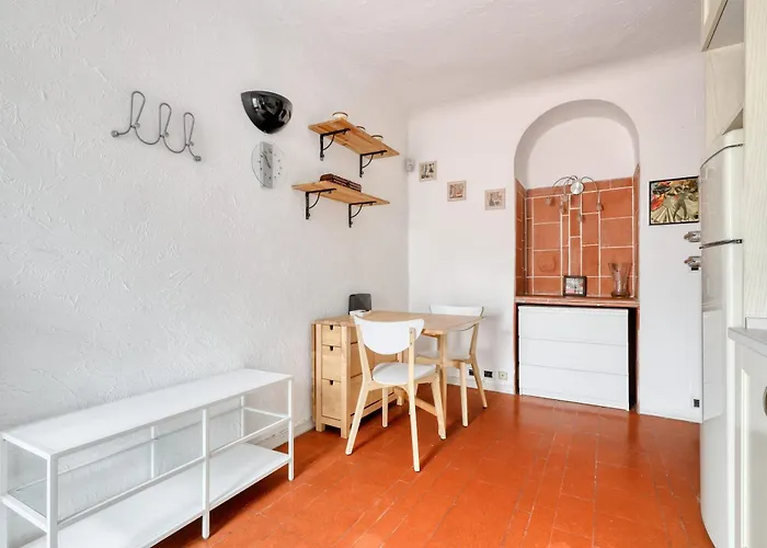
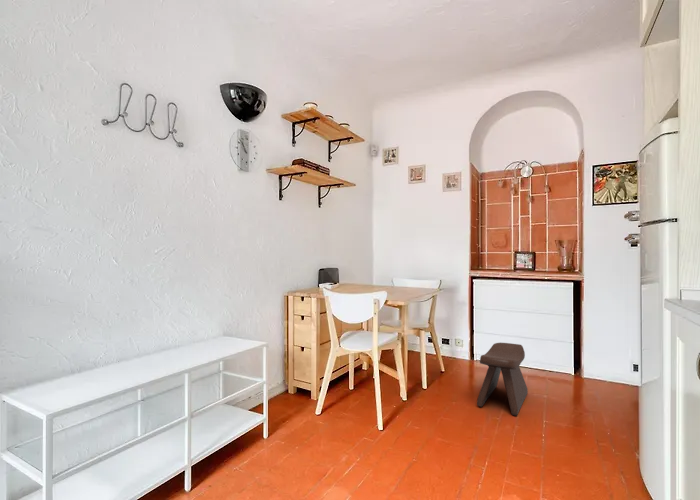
+ stool [476,342,529,417]
